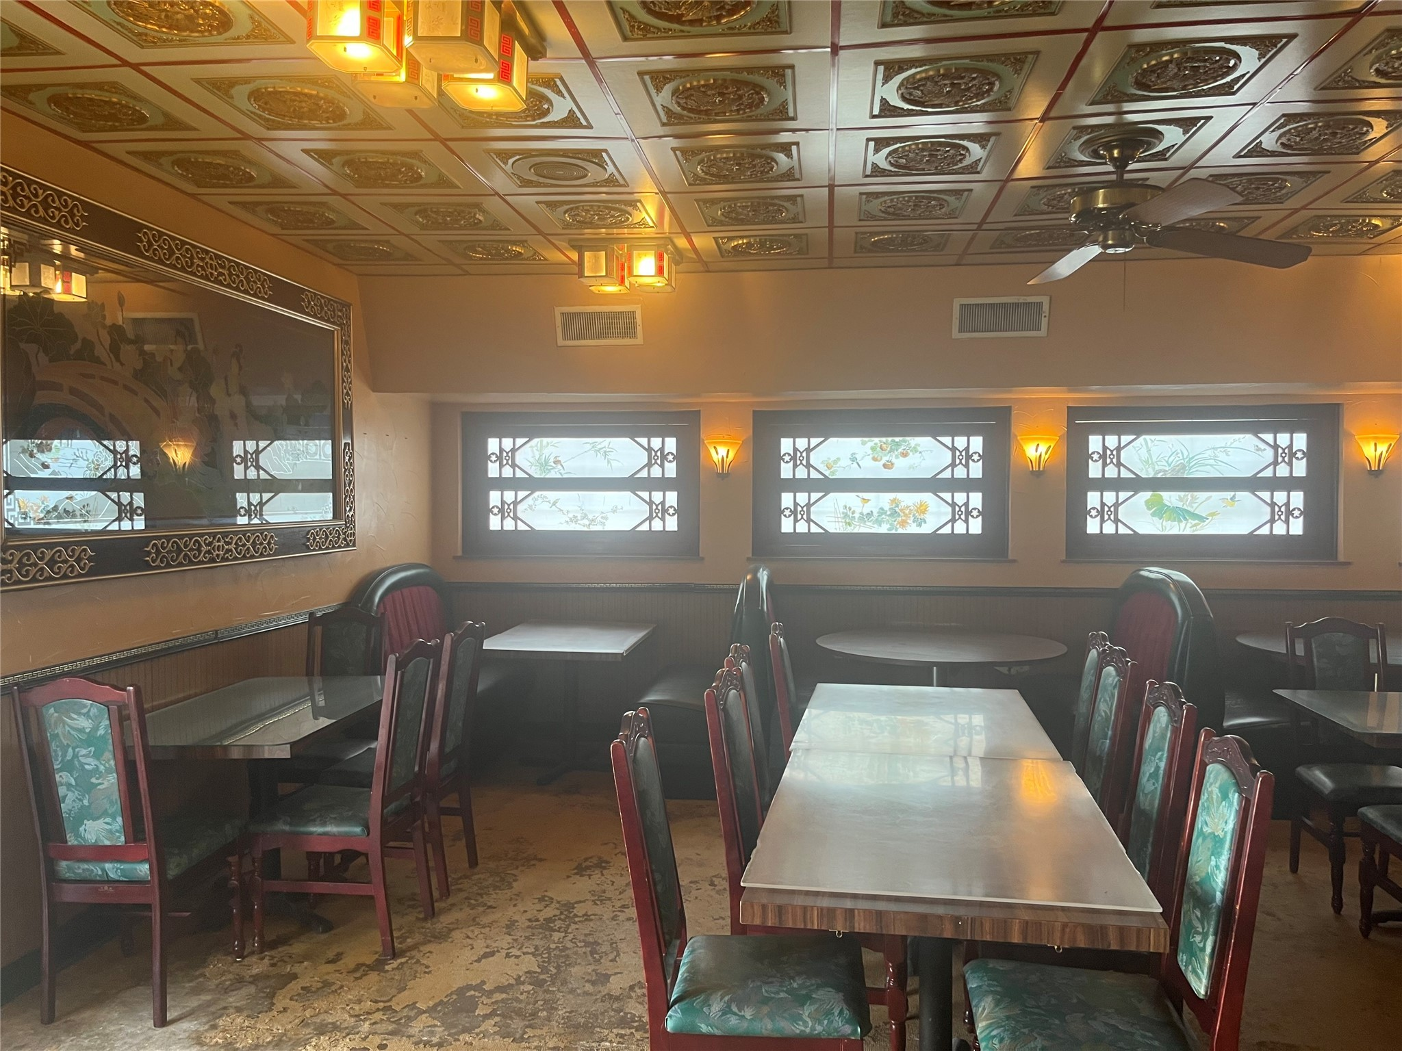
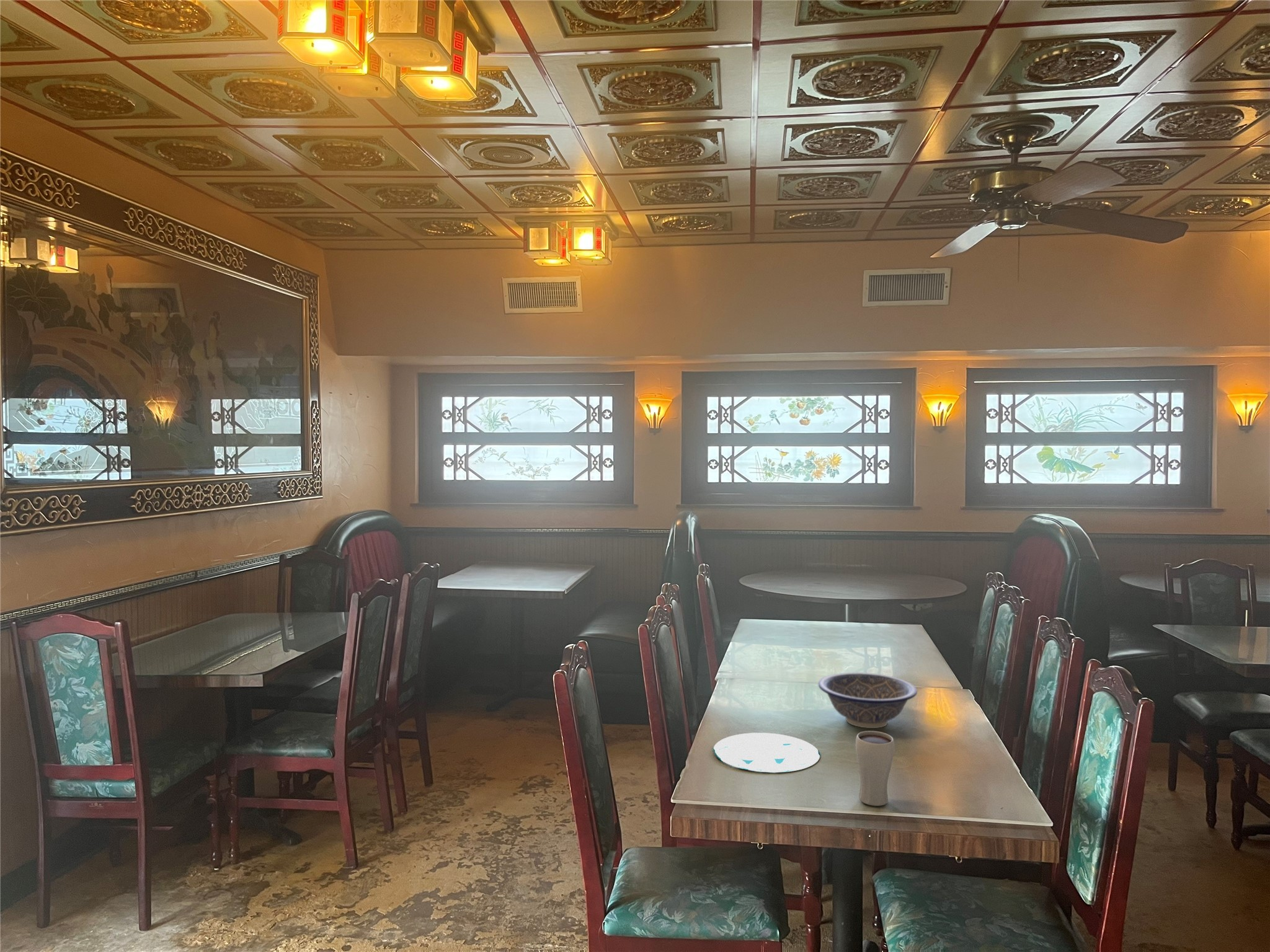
+ plate [713,732,820,773]
+ drinking glass [855,730,895,806]
+ decorative bowl [818,672,918,729]
